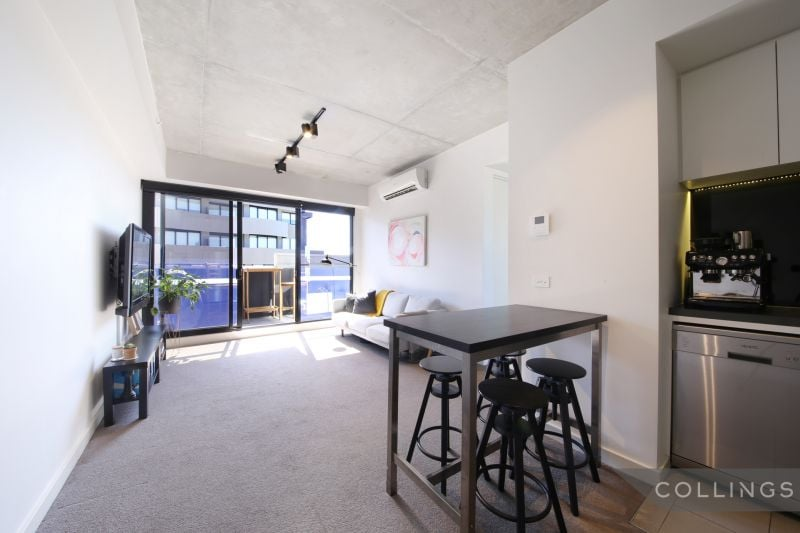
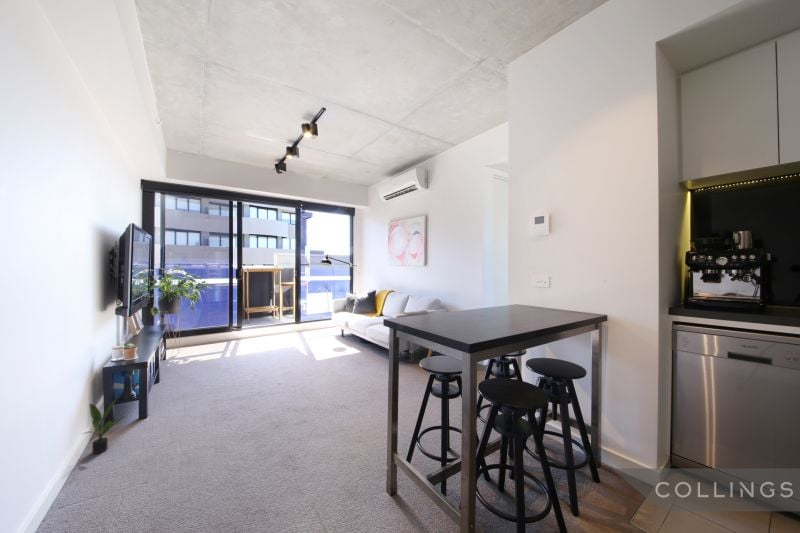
+ potted plant [82,396,127,455]
